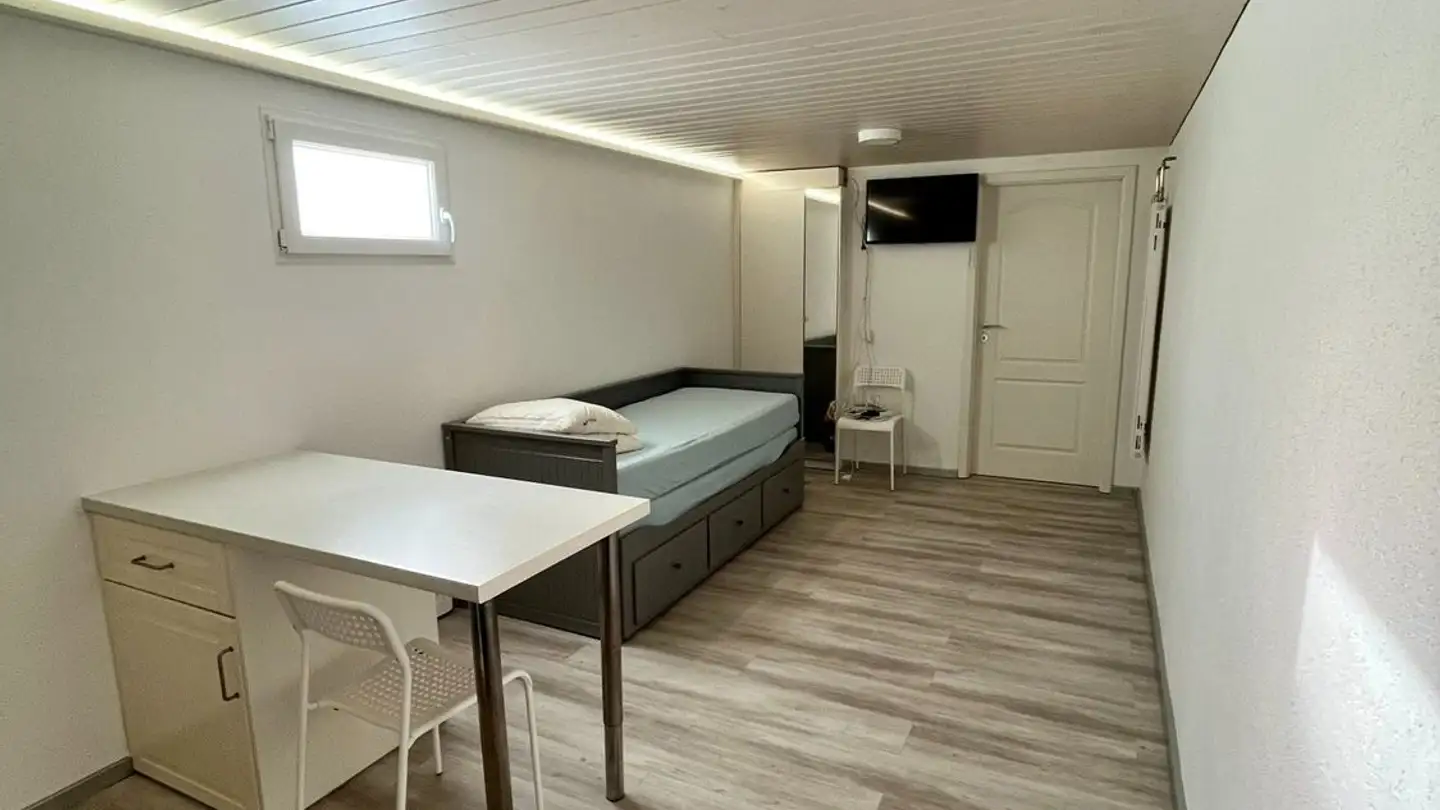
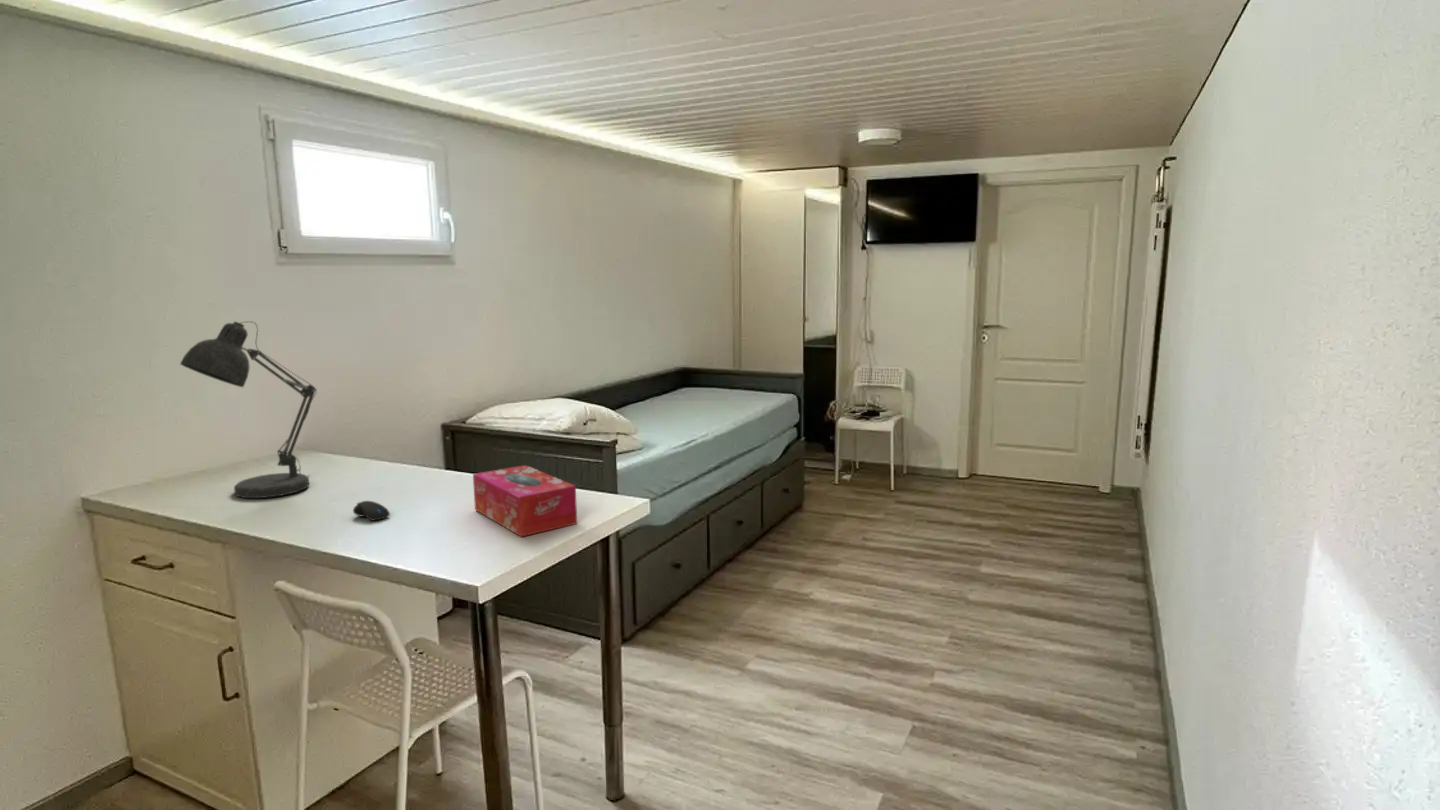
+ tissue box [472,464,578,538]
+ desk lamp [179,320,318,499]
+ computer mouse [352,500,391,522]
